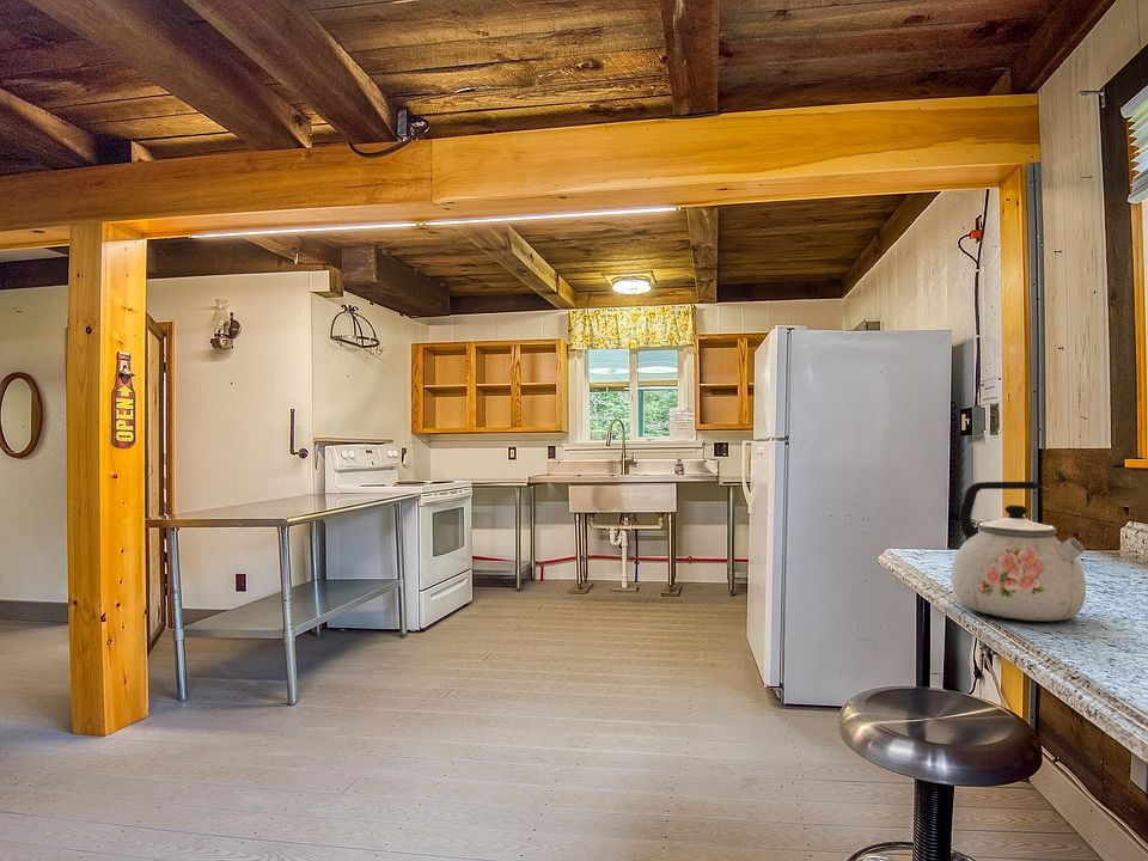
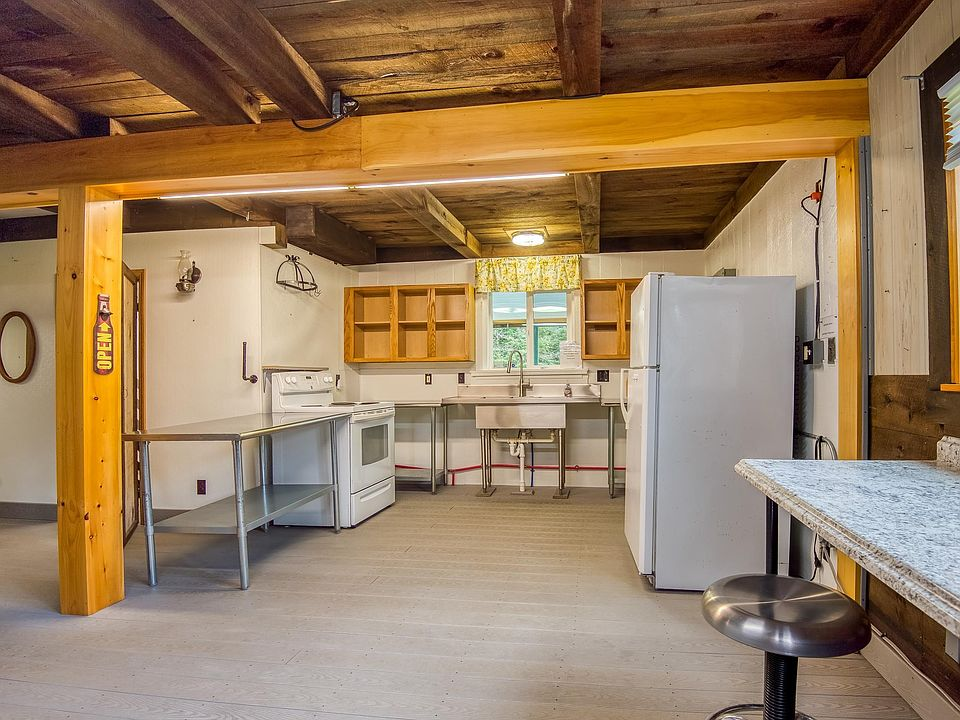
- kettle [949,481,1087,622]
